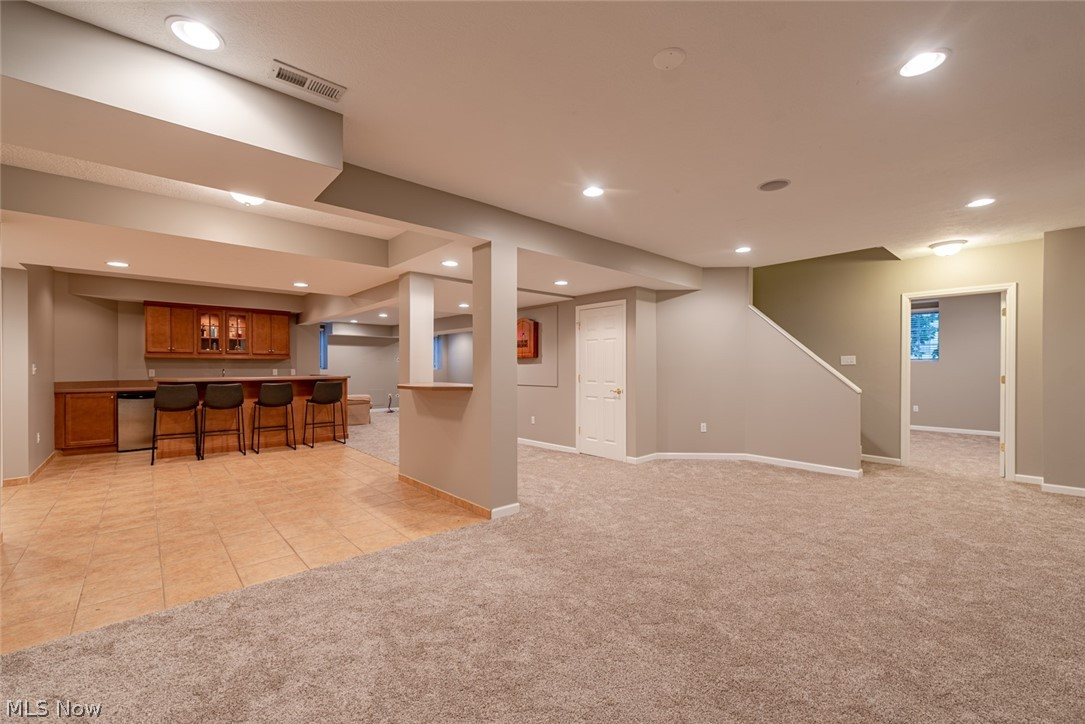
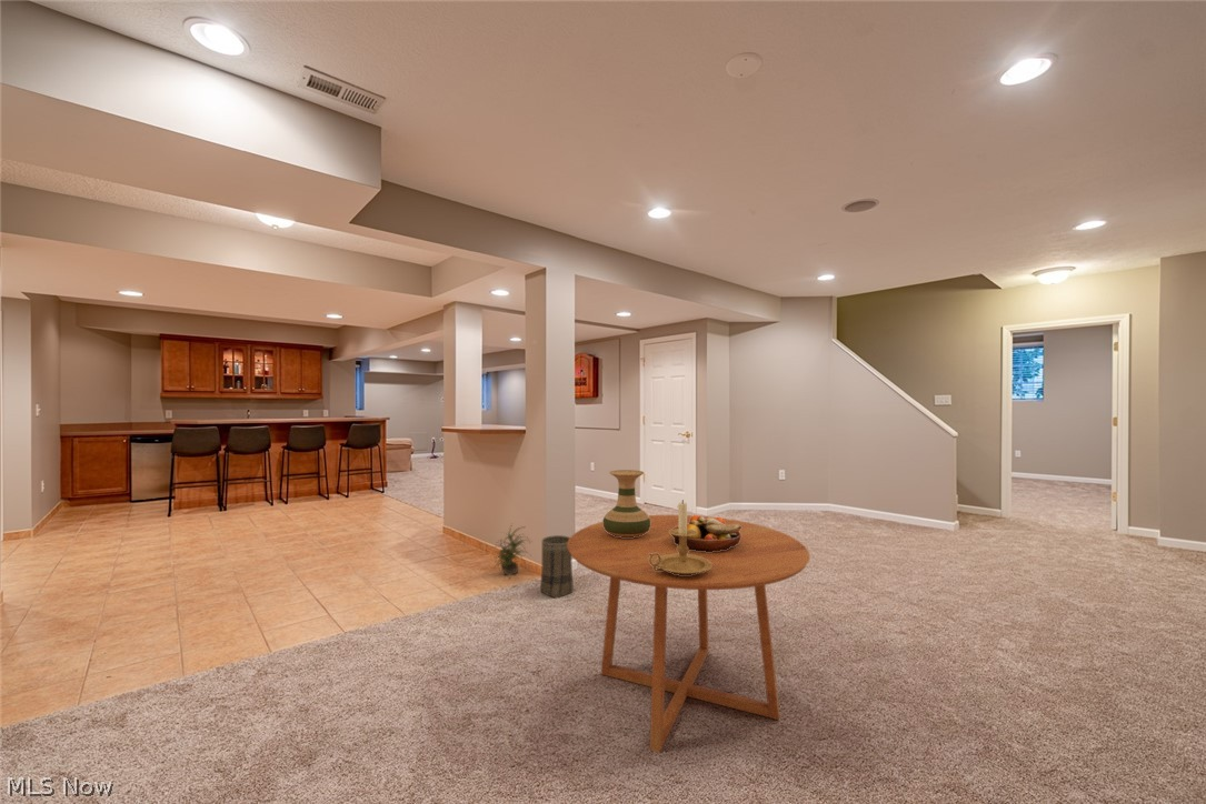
+ basket [539,534,575,600]
+ candle holder [649,499,711,575]
+ vase [602,469,650,537]
+ potted plant [490,523,532,576]
+ fruit bowl [671,514,741,552]
+ dining table [567,514,811,754]
